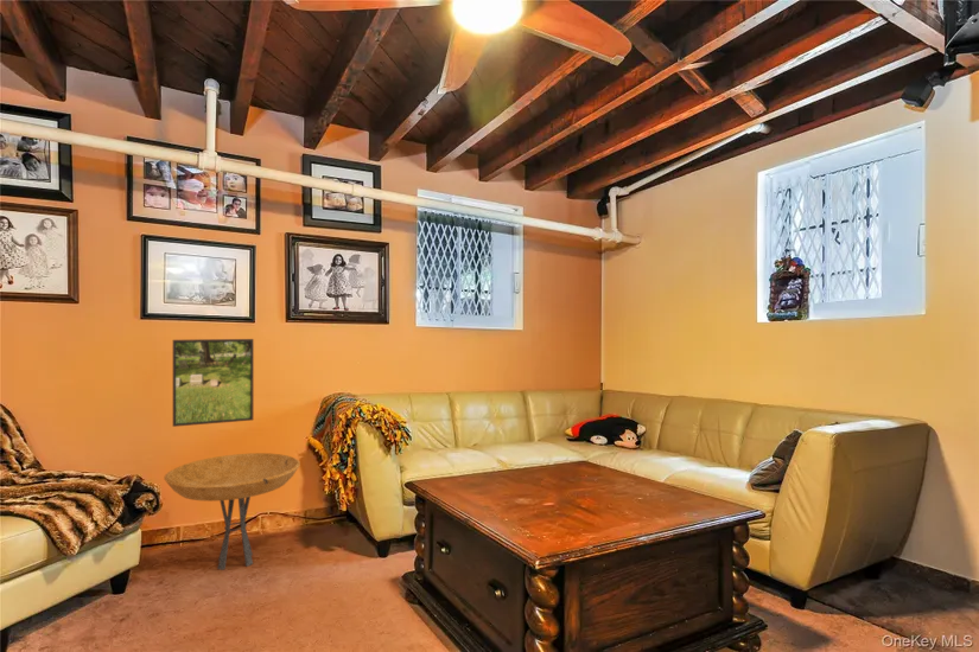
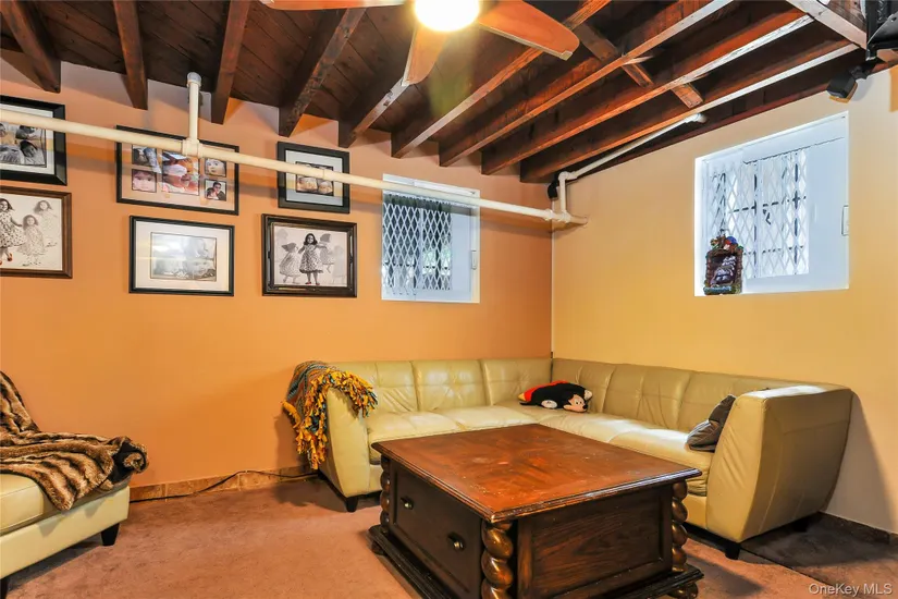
- side table [163,452,301,571]
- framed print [172,338,255,428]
